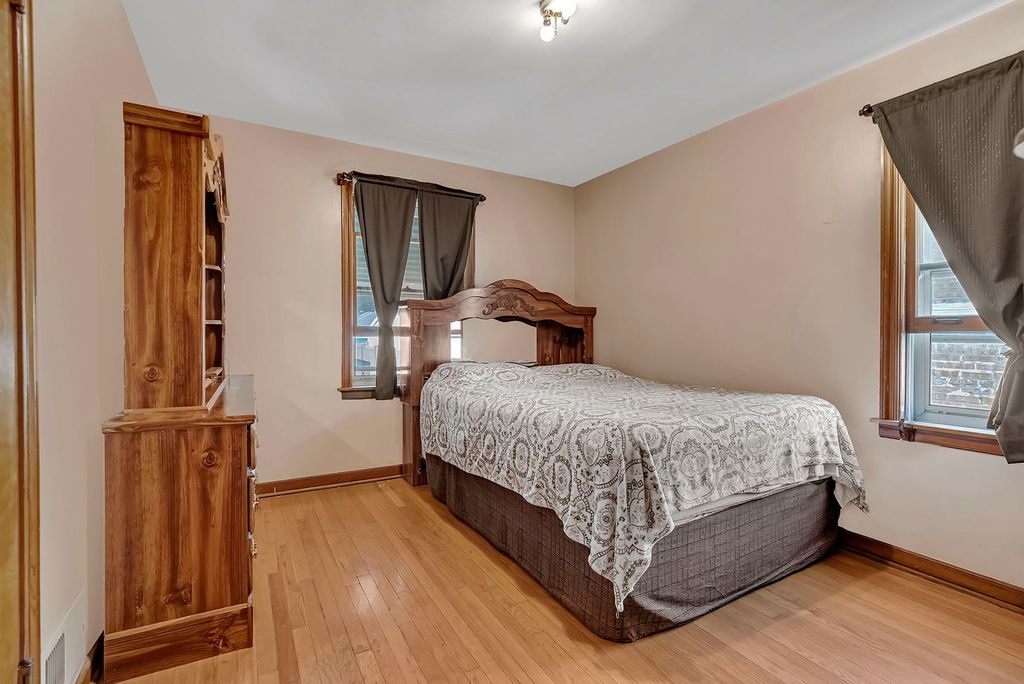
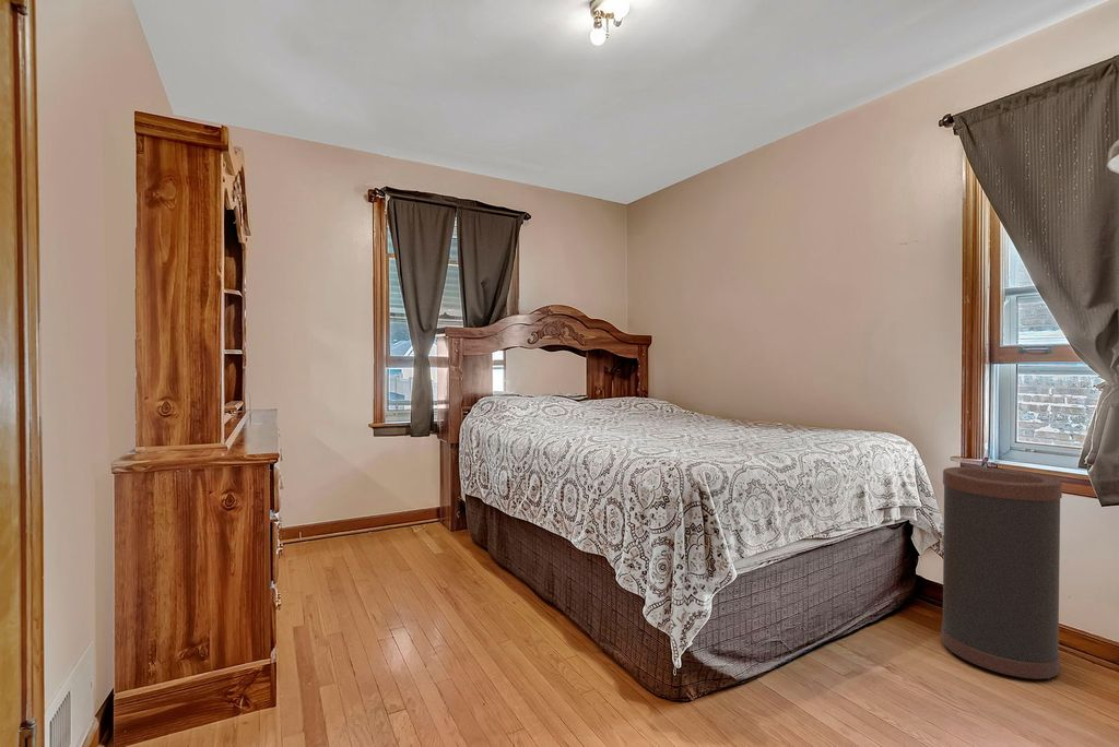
+ trash can [940,466,1063,680]
